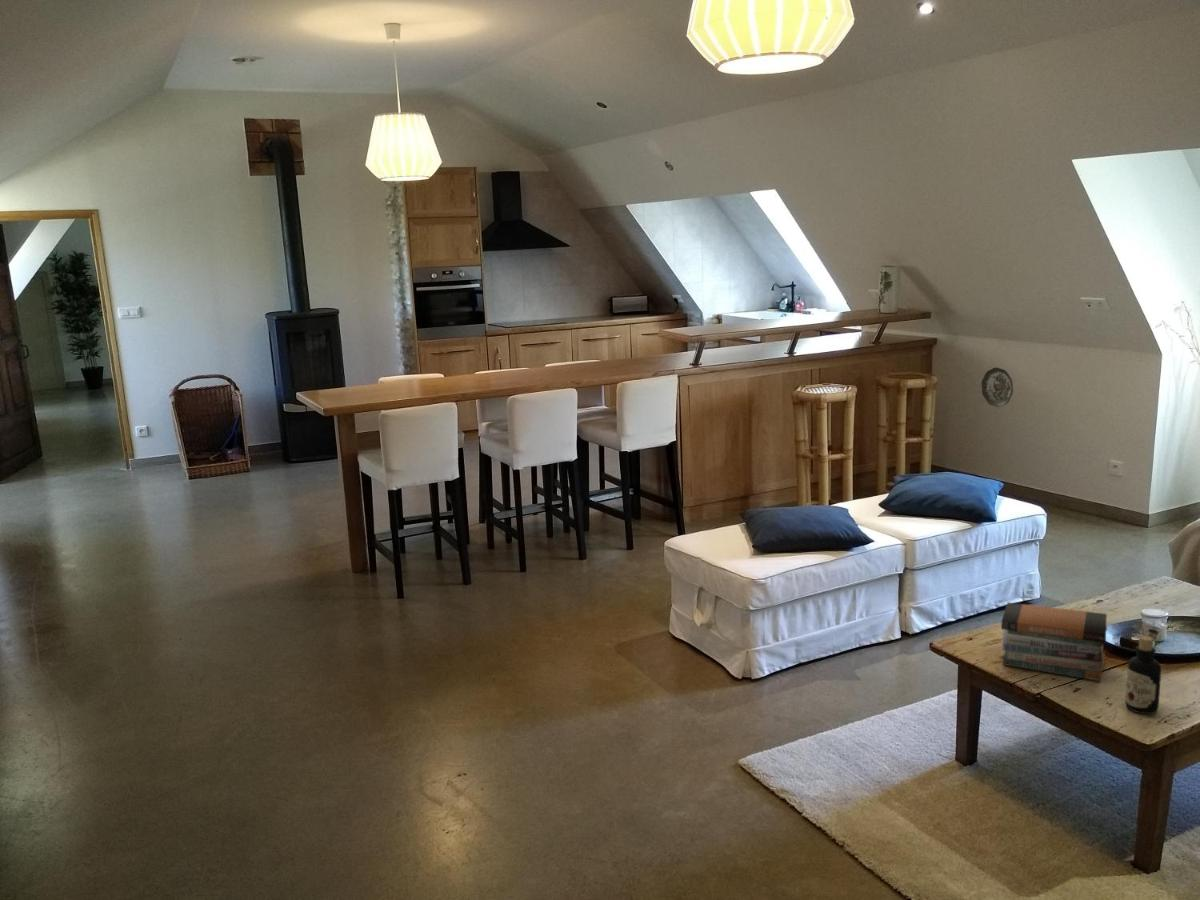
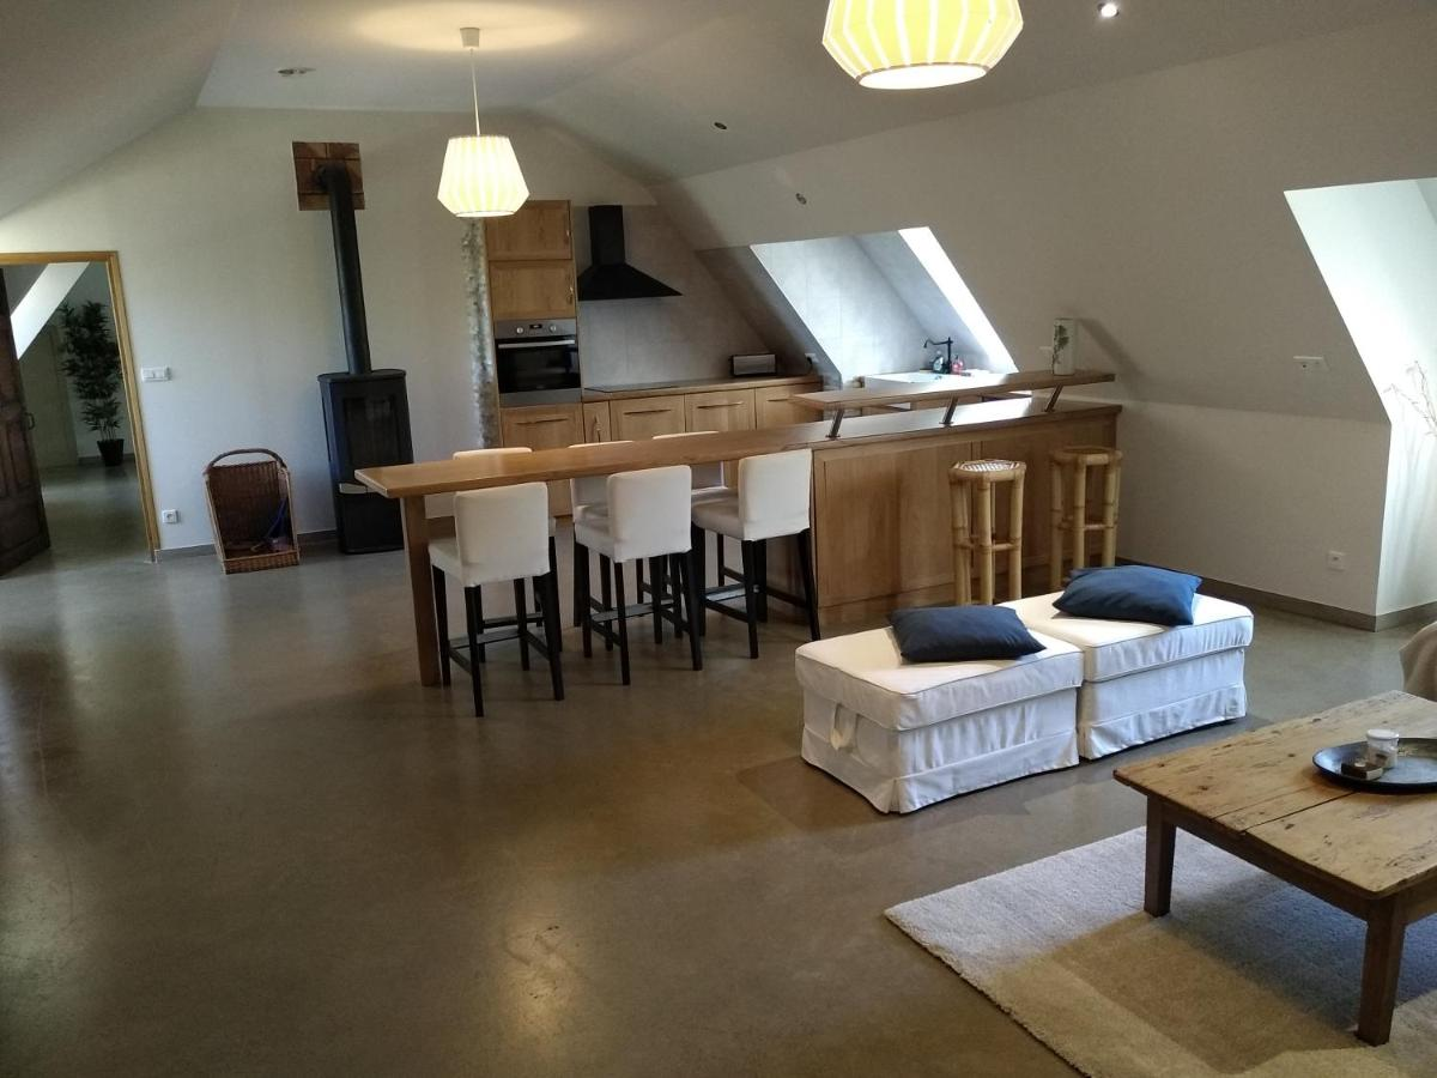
- decorative plate [981,367,1014,408]
- bottle [1124,635,1162,715]
- book stack [1000,601,1108,682]
